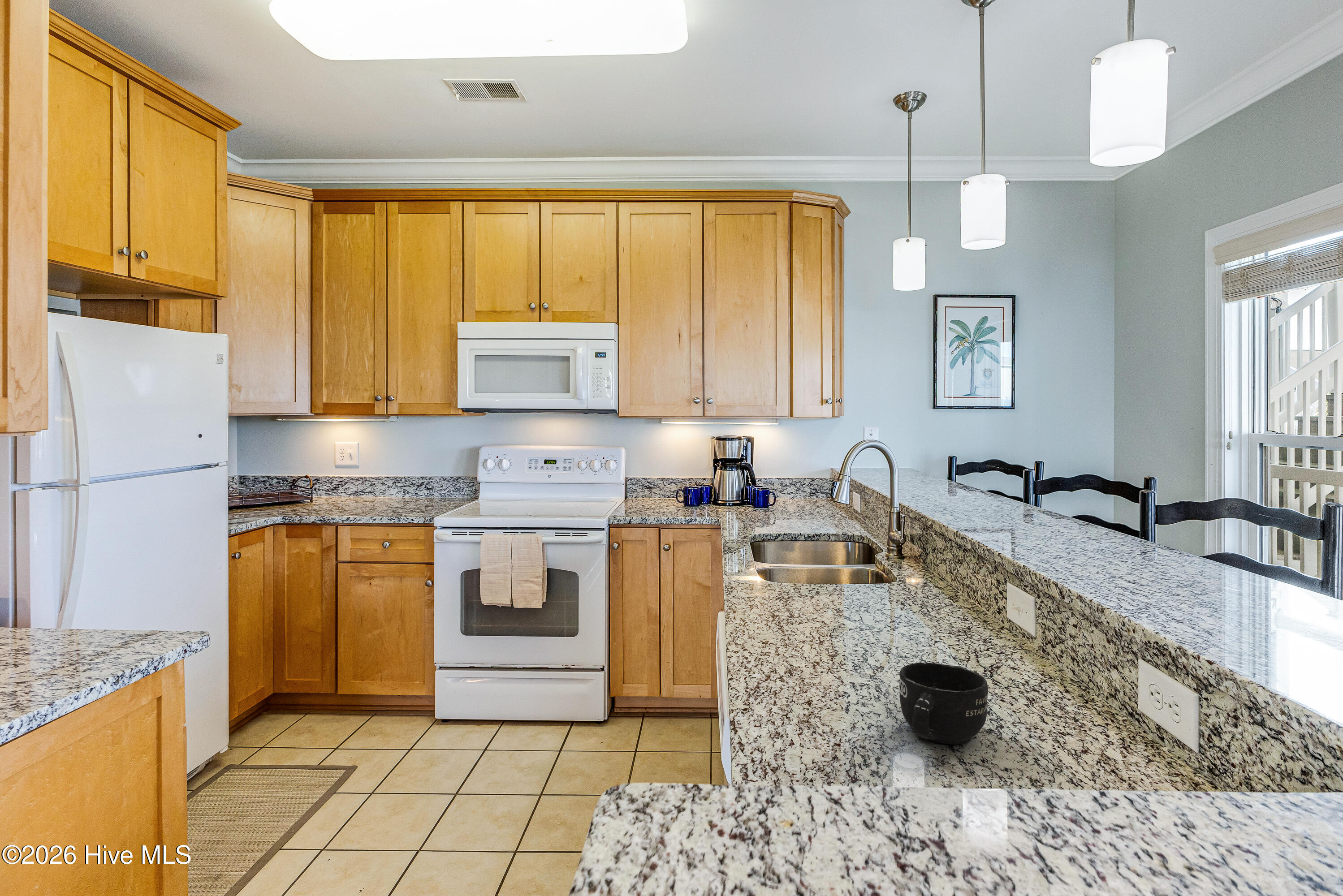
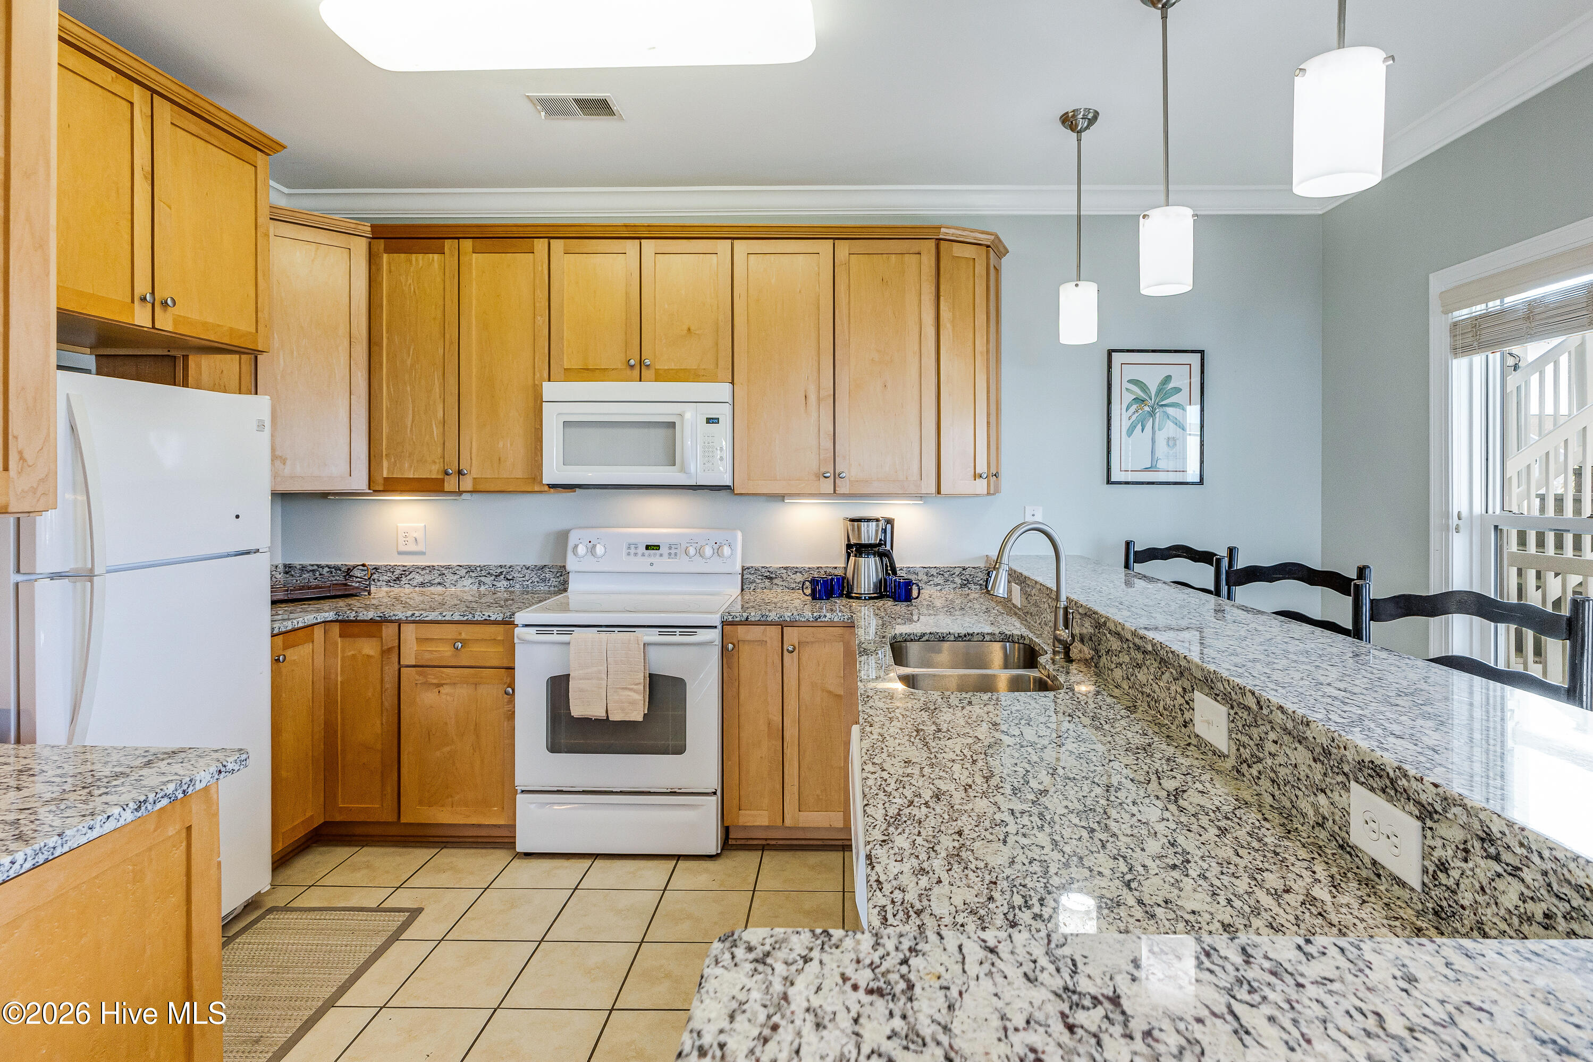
- mug [899,662,989,745]
